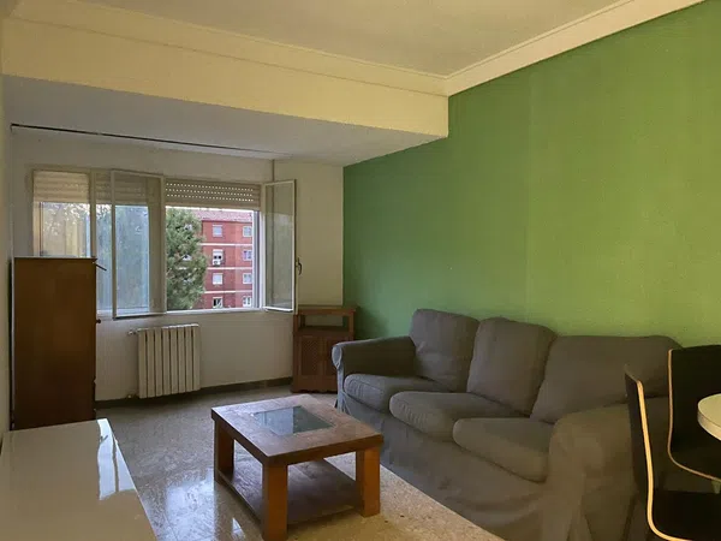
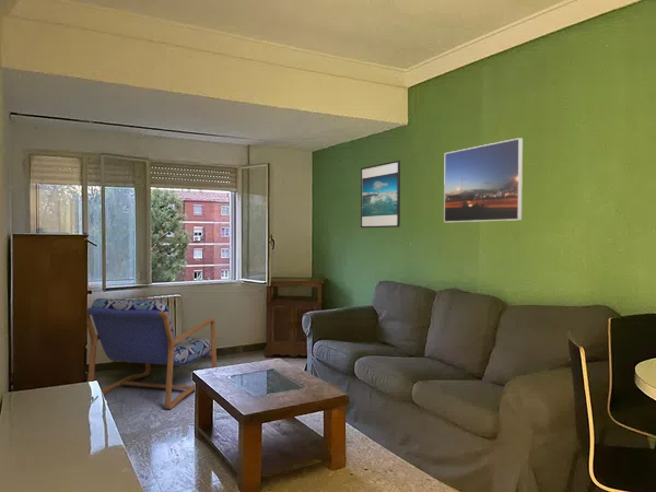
+ armchair [86,297,218,410]
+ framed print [443,137,524,223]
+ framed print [360,160,401,229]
